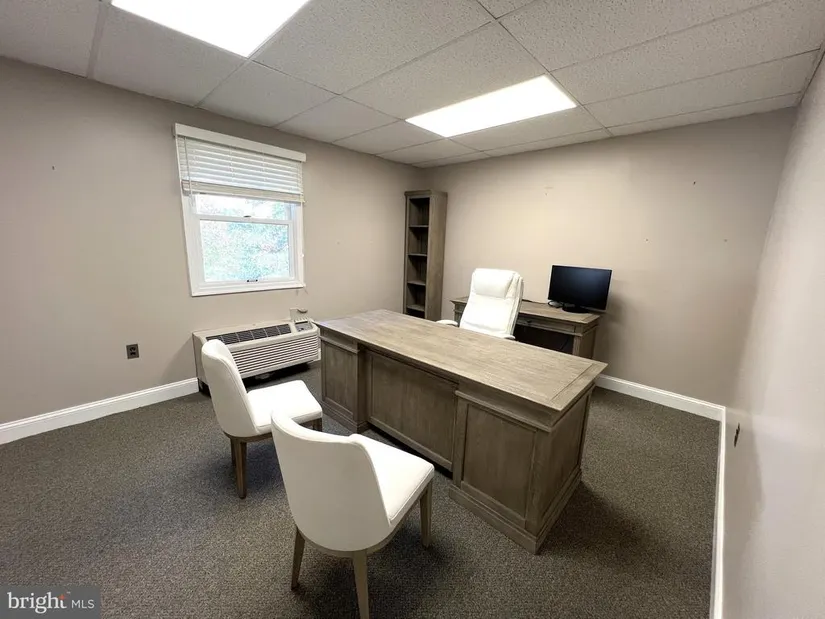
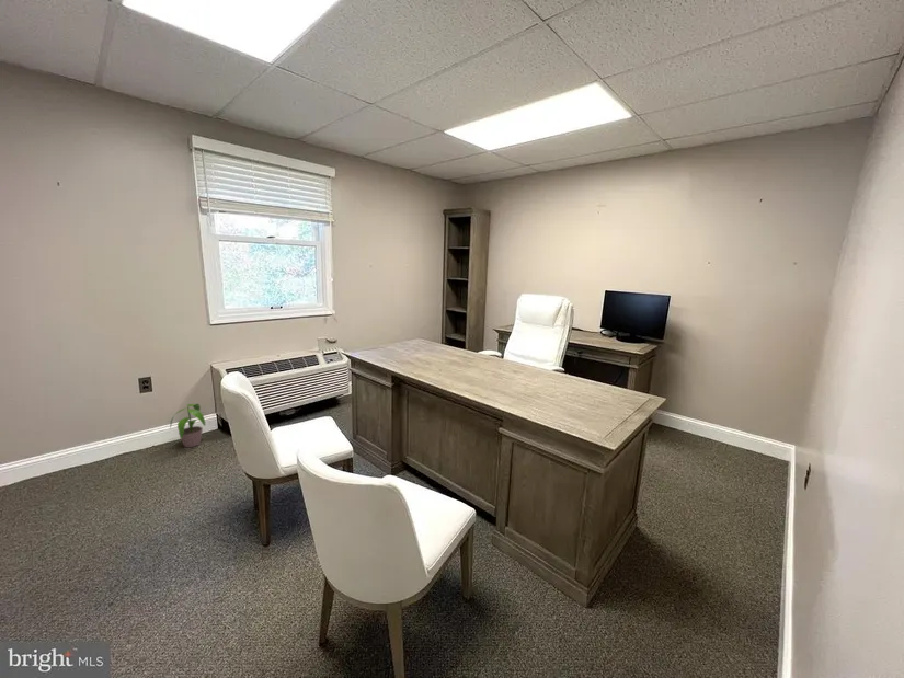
+ potted plant [169,403,206,448]
